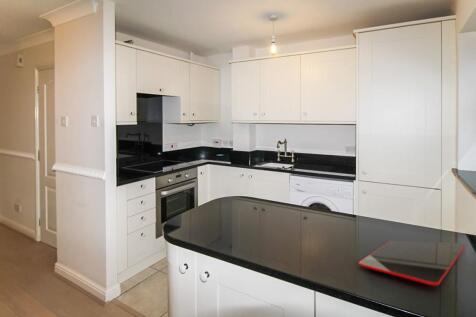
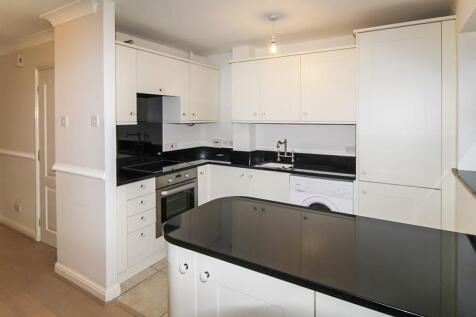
- cutting board [358,240,467,287]
